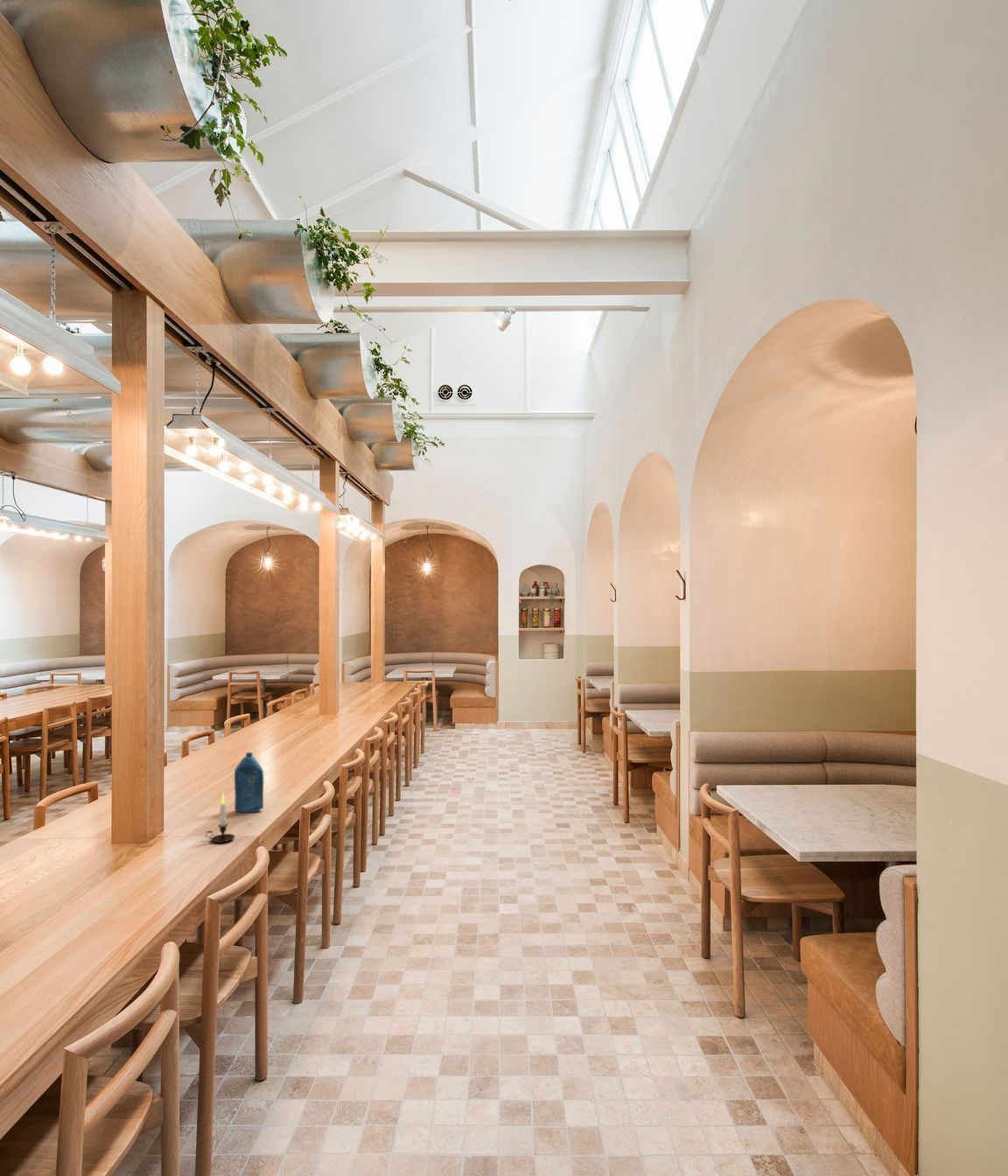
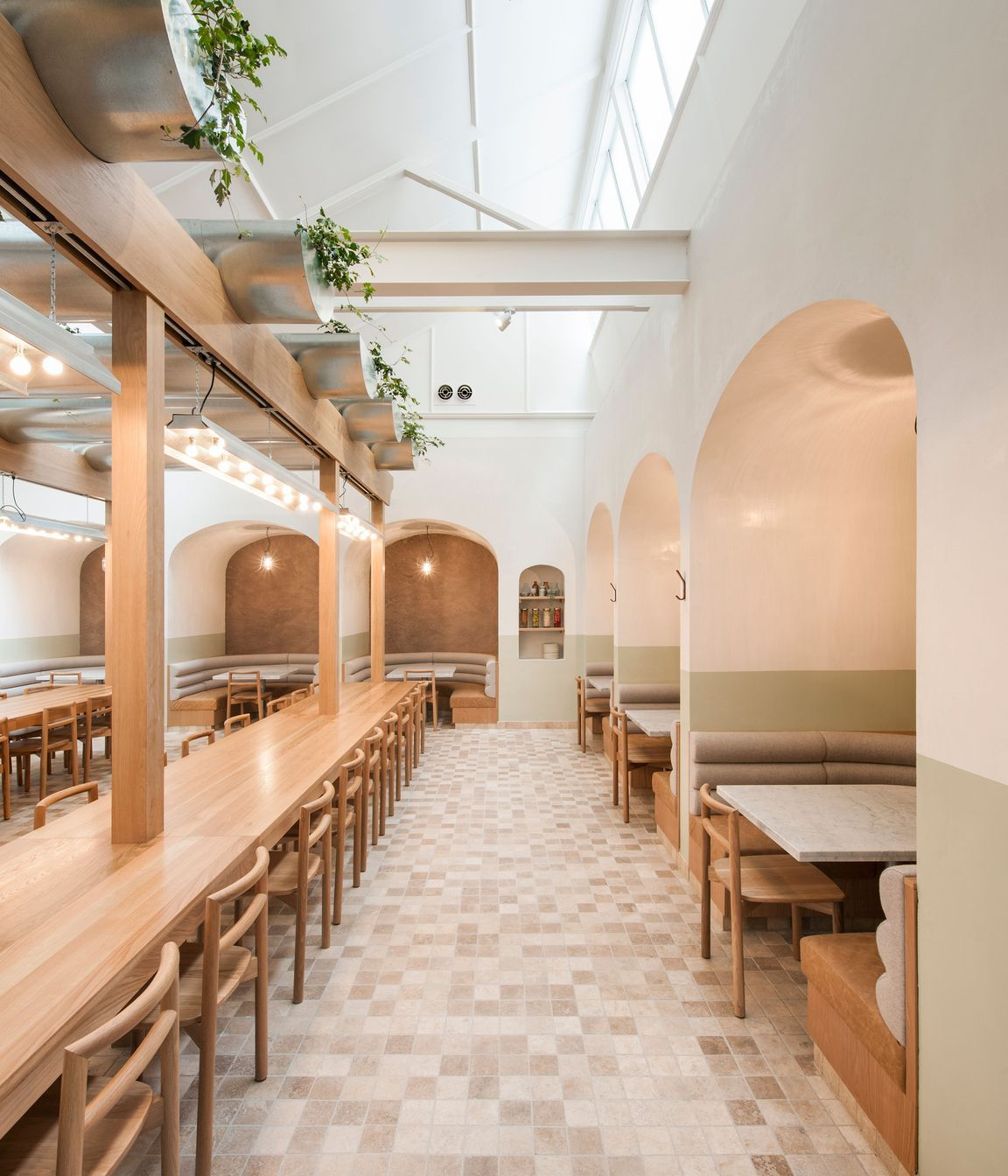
- bottle [234,752,264,813]
- candle [205,792,235,844]
